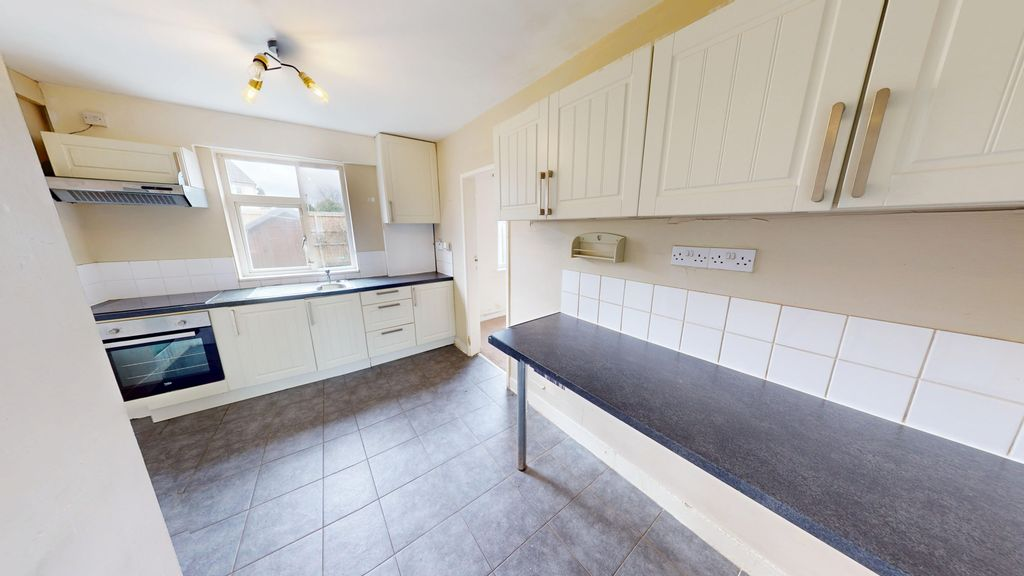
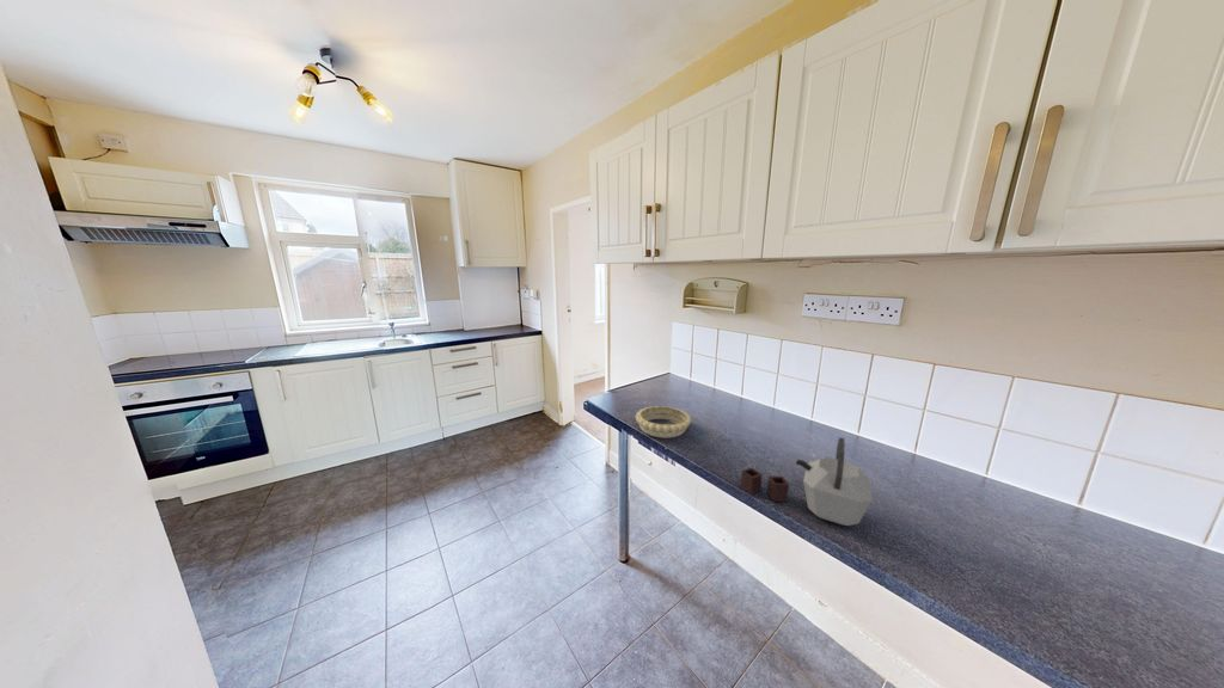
+ decorative bowl [635,405,692,438]
+ kettle [740,436,874,527]
